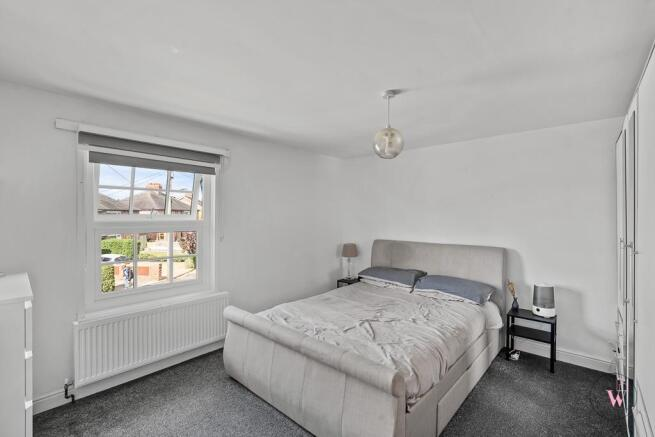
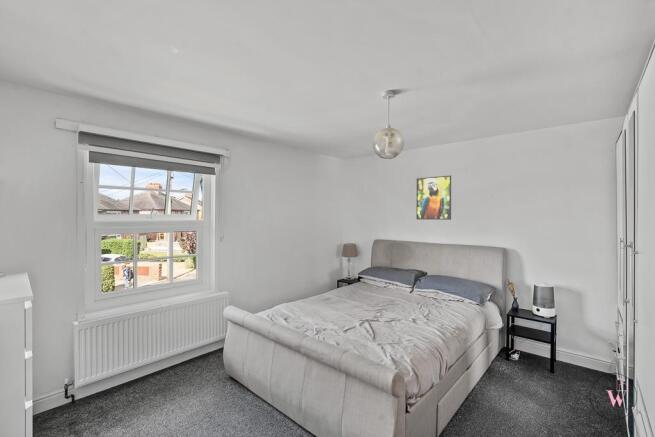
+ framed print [415,174,452,221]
